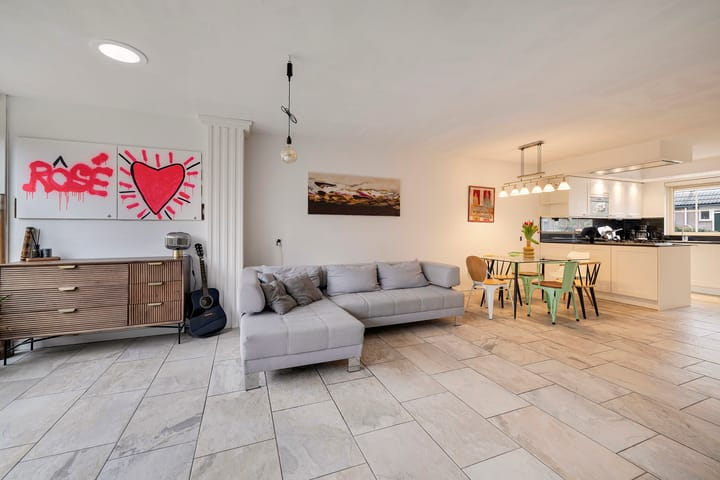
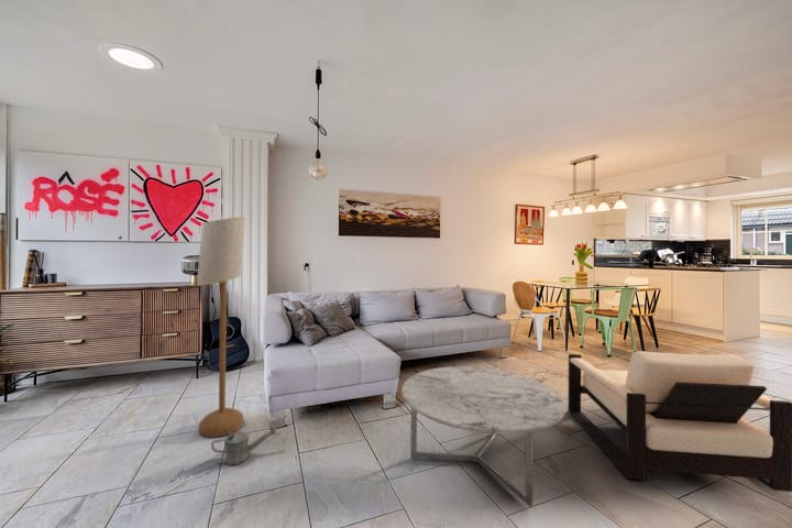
+ floor lamp [196,216,246,439]
+ watering can [210,426,277,466]
+ armchair [566,350,792,493]
+ coffee table [400,365,566,508]
